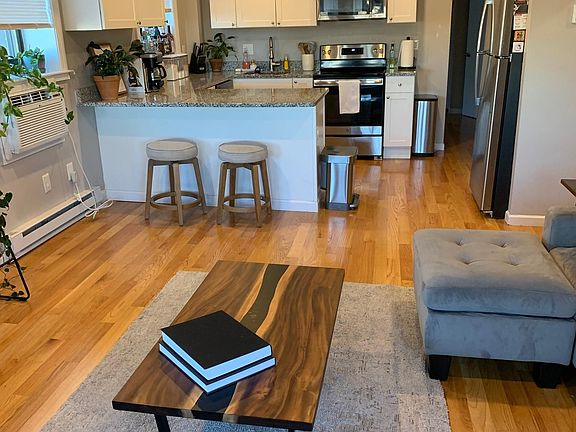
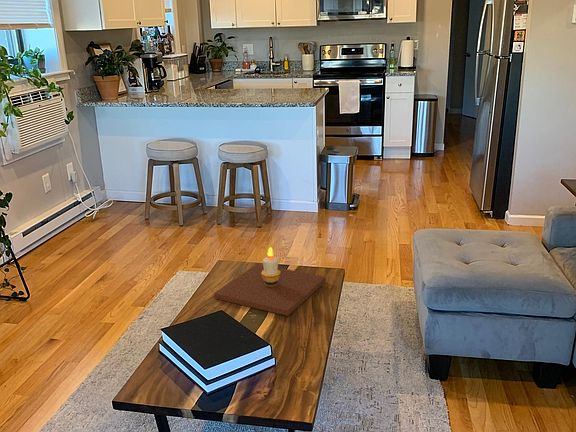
+ candle [213,246,327,317]
